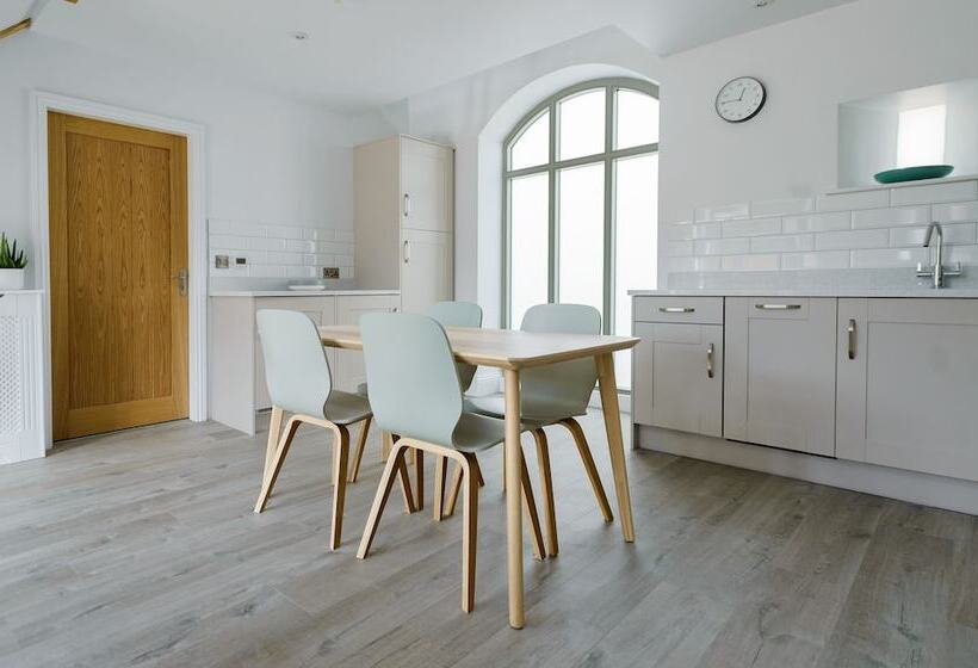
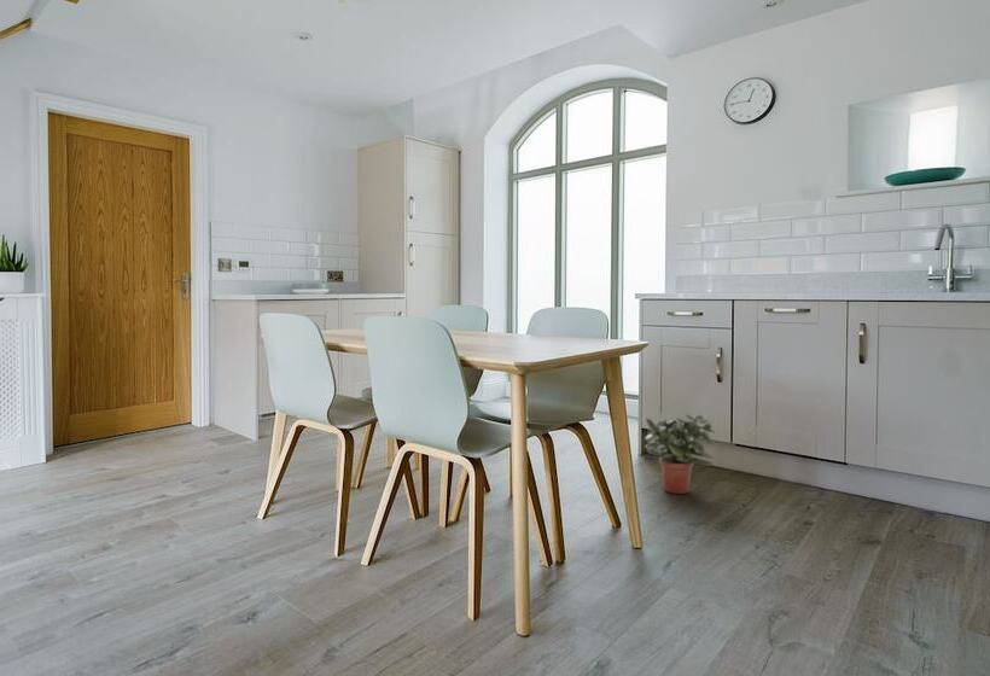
+ potted plant [644,413,715,495]
